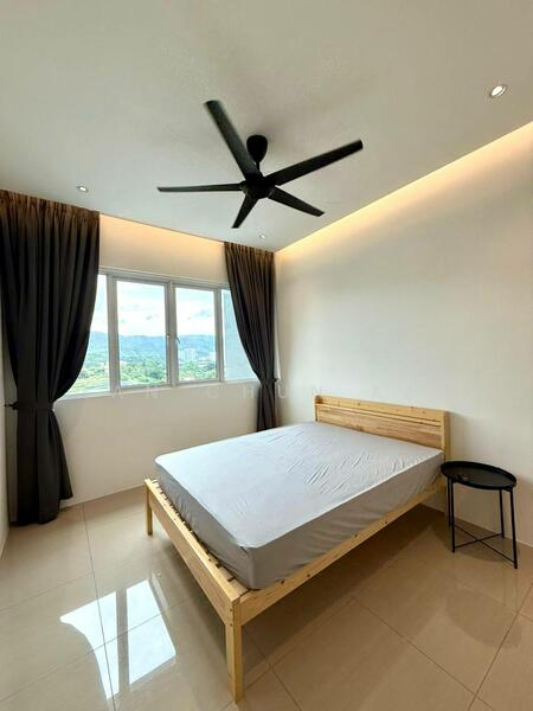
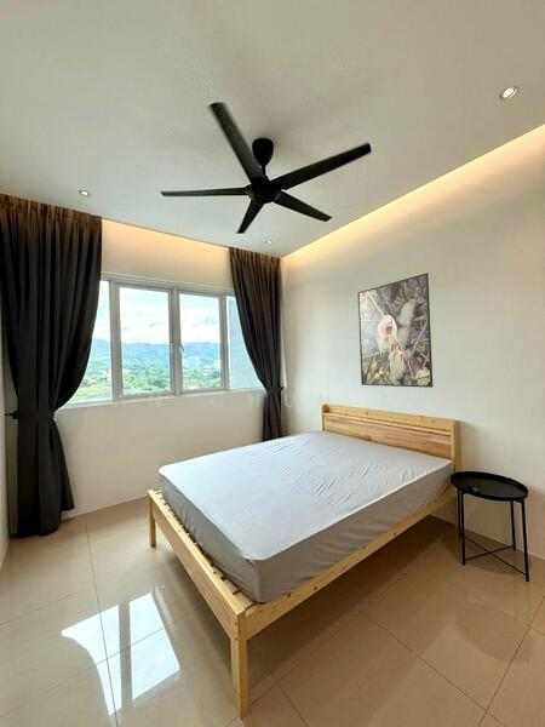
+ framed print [356,271,434,389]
